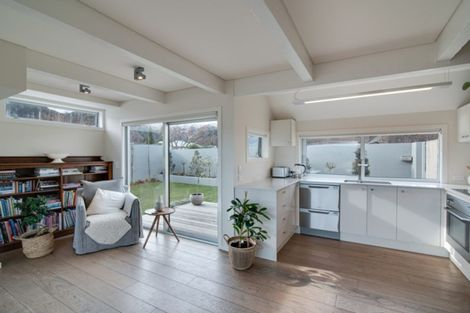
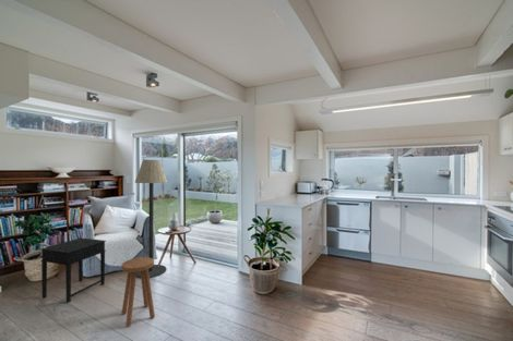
+ stool [121,256,156,328]
+ side table [39,236,107,304]
+ floor lamp [134,159,168,279]
